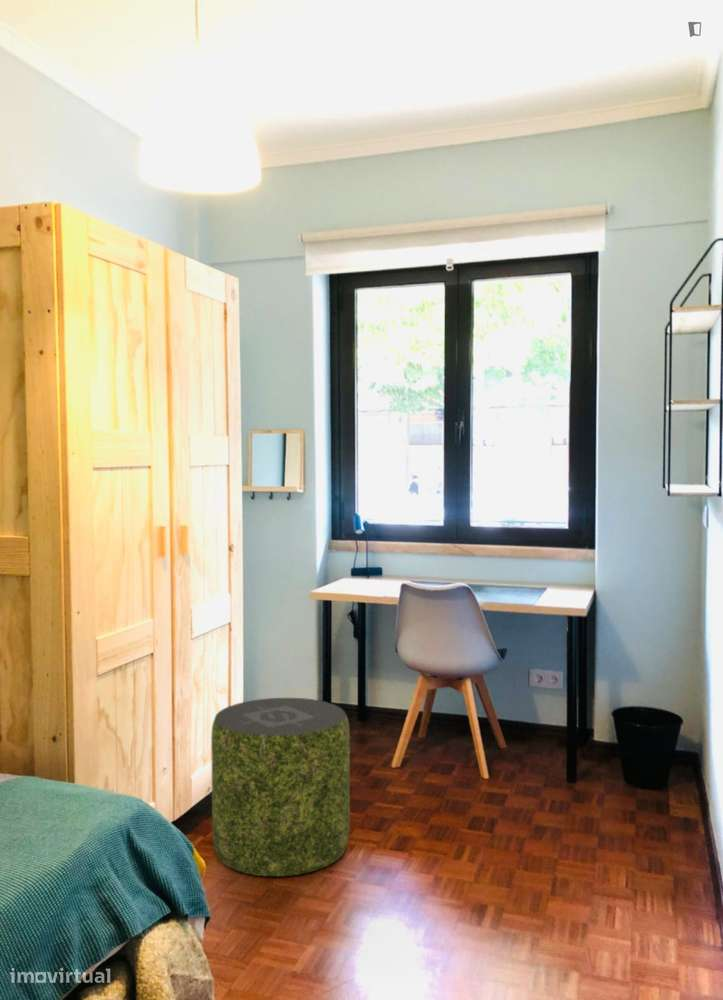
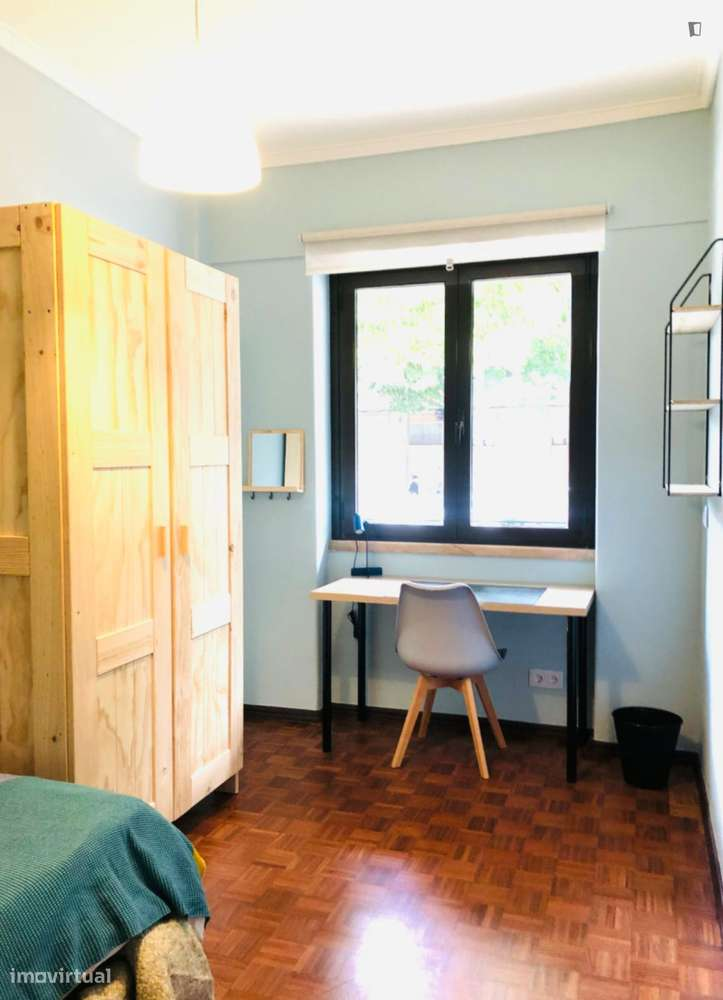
- pouf [210,697,351,877]
